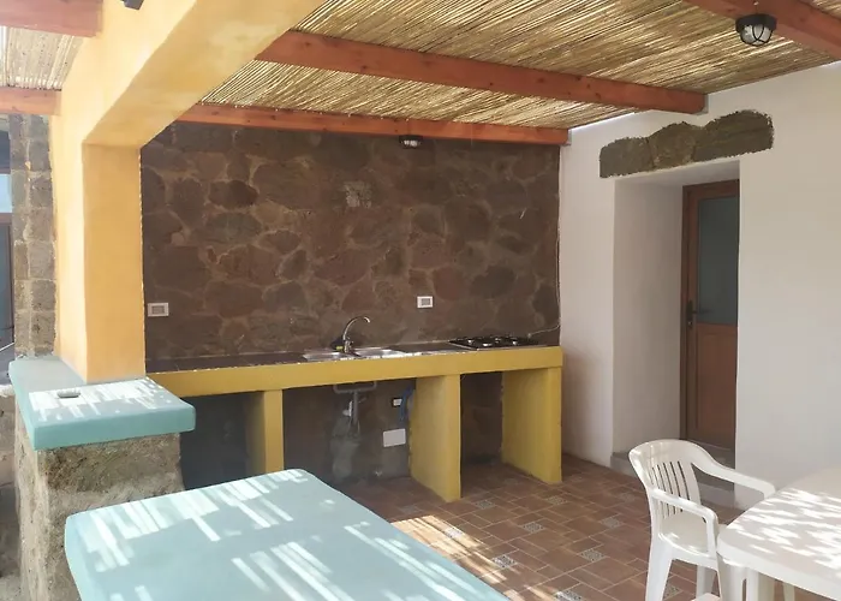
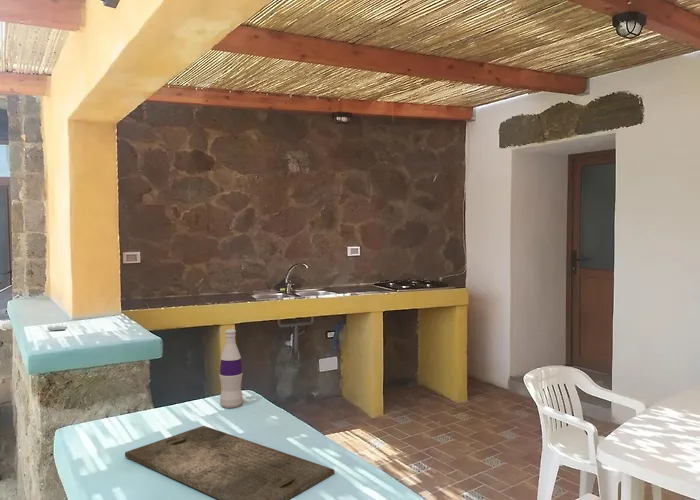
+ cutting board [124,425,335,500]
+ bottle [218,328,244,409]
